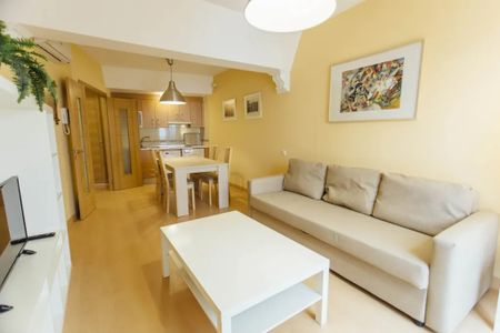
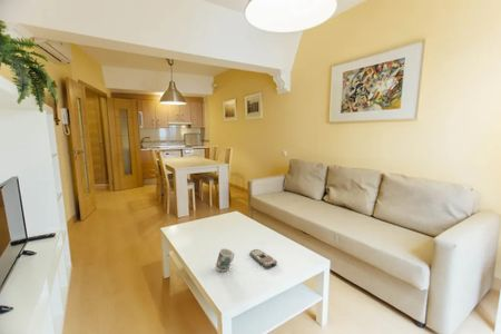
+ remote control [248,248,278,268]
+ mug [215,247,235,272]
